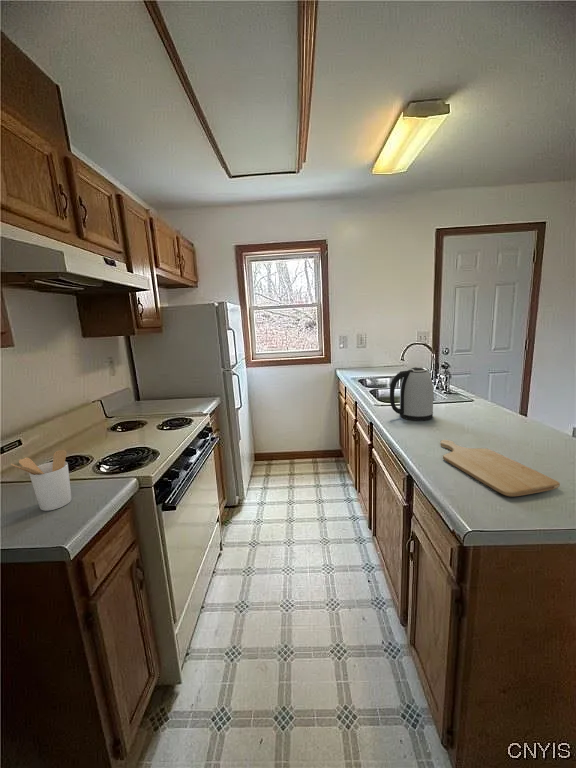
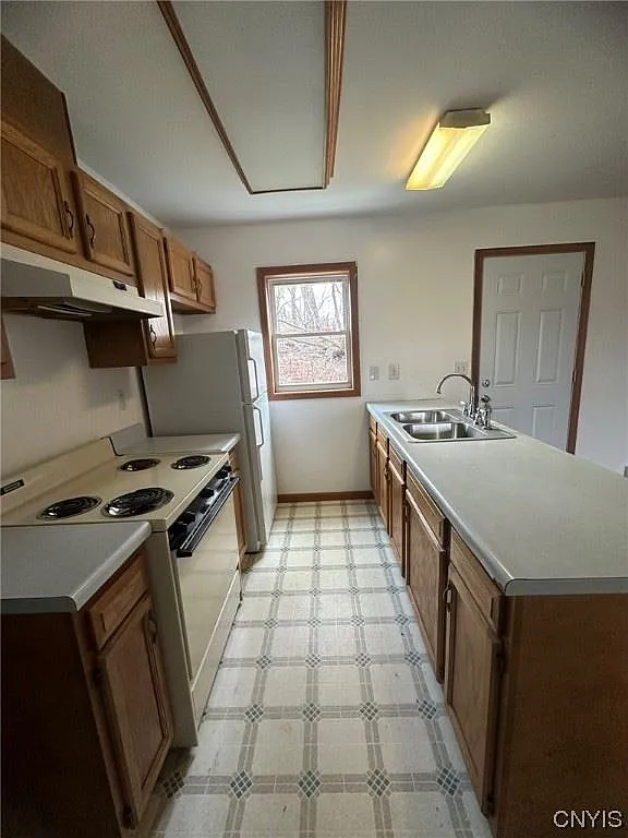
- utensil holder [10,449,73,512]
- kettle [389,366,434,422]
- chopping board [439,439,561,497]
